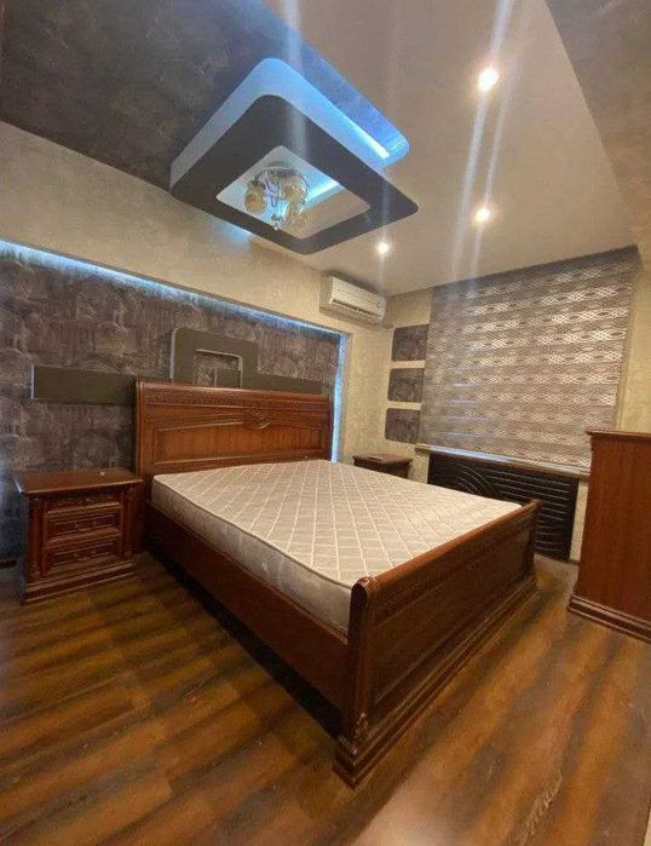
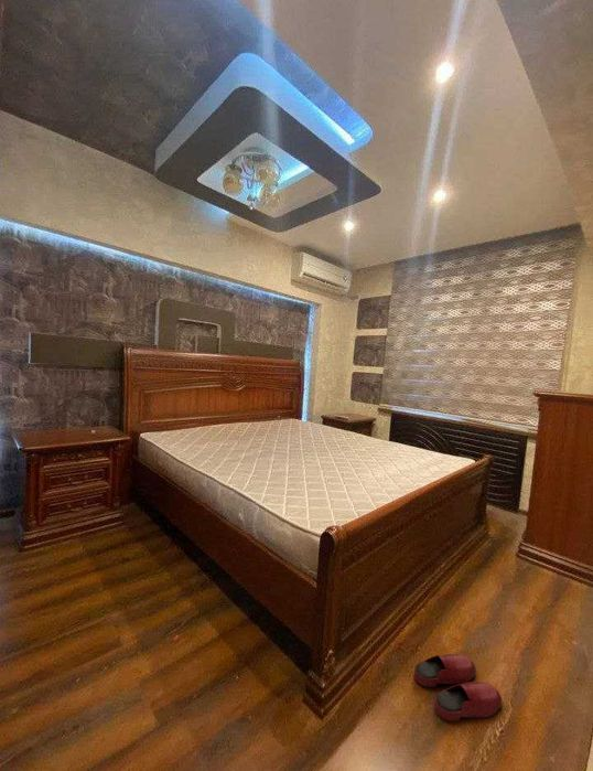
+ slippers [413,653,503,722]
